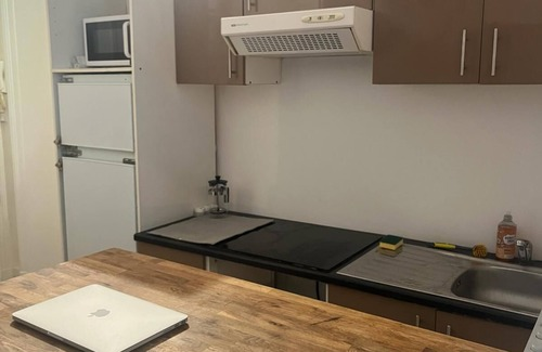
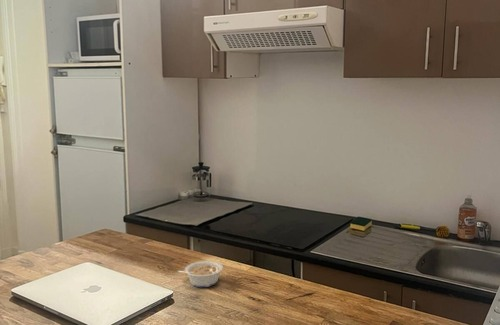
+ legume [176,260,224,288]
